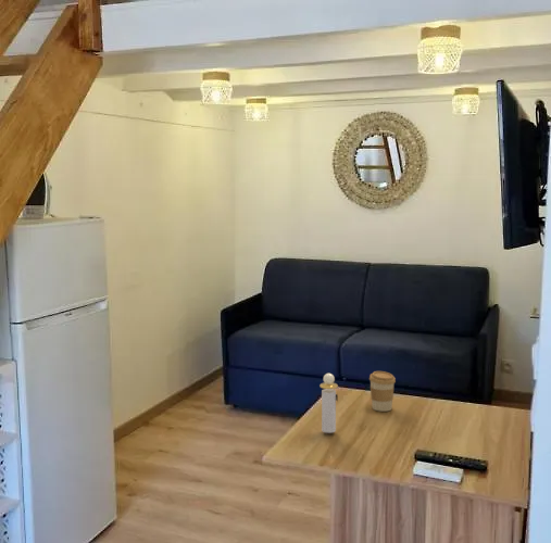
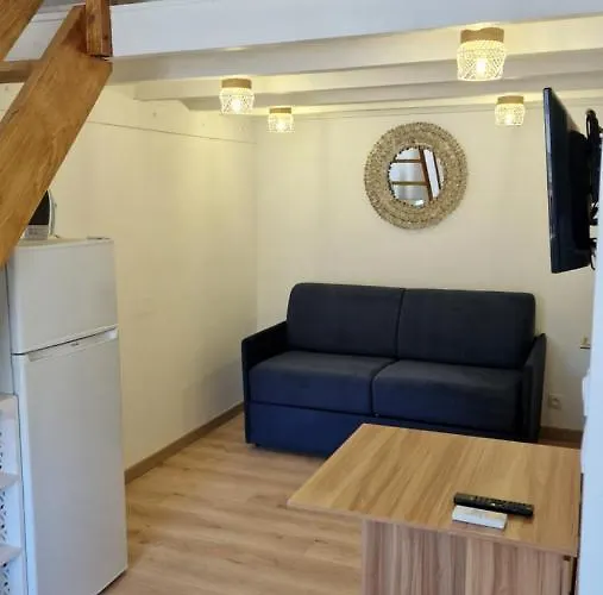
- perfume bottle [318,372,339,434]
- coffee cup [368,370,397,413]
